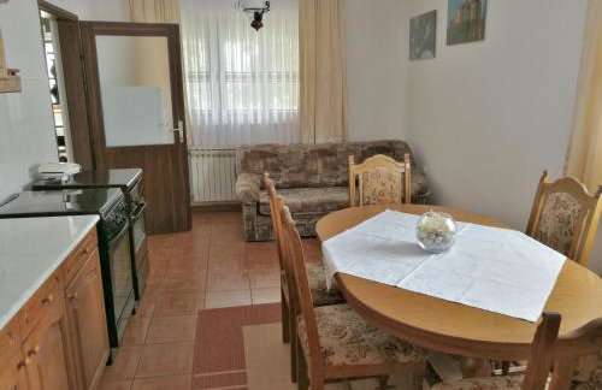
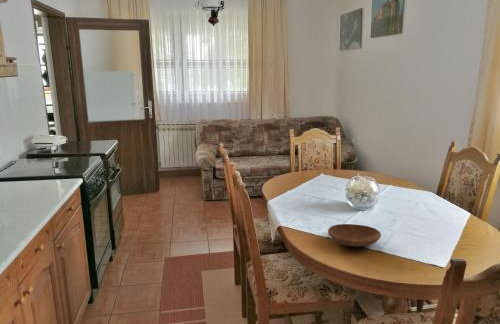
+ bowl [327,223,382,248]
